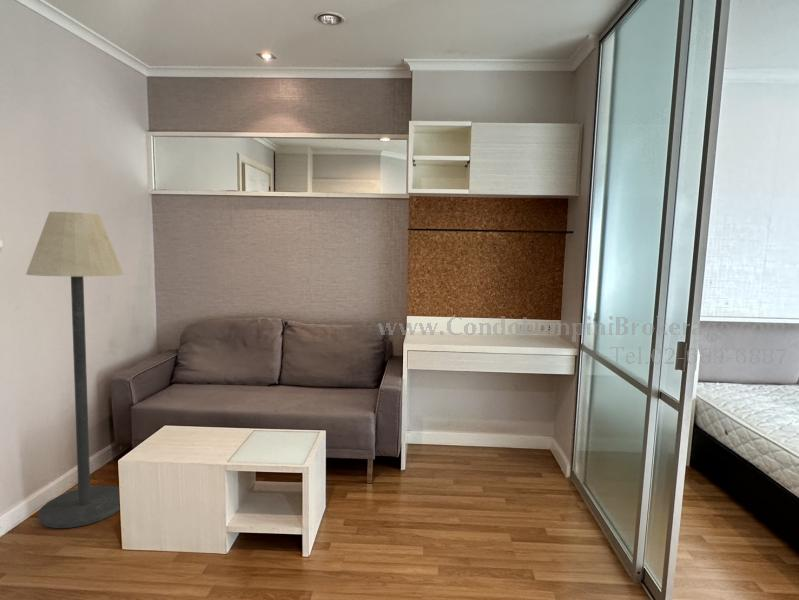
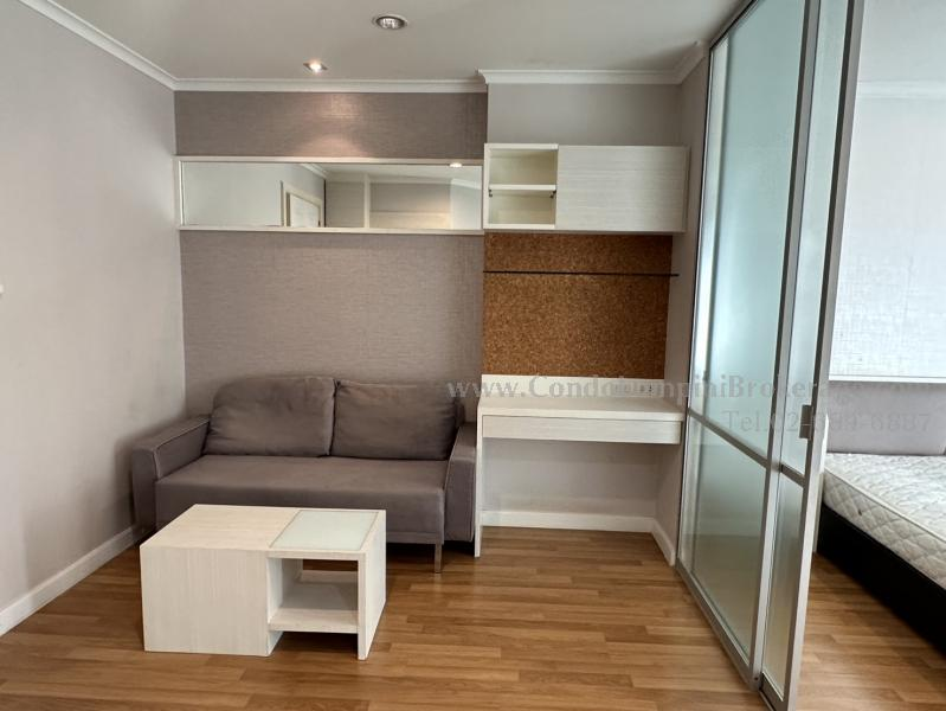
- floor lamp [25,211,125,529]
